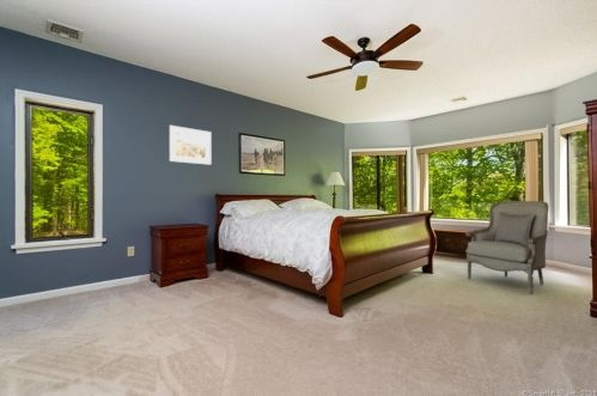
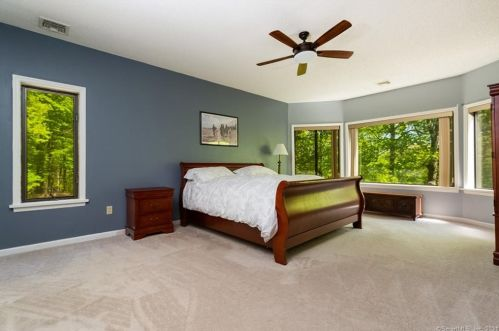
- armchair [464,200,549,296]
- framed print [169,124,212,166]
